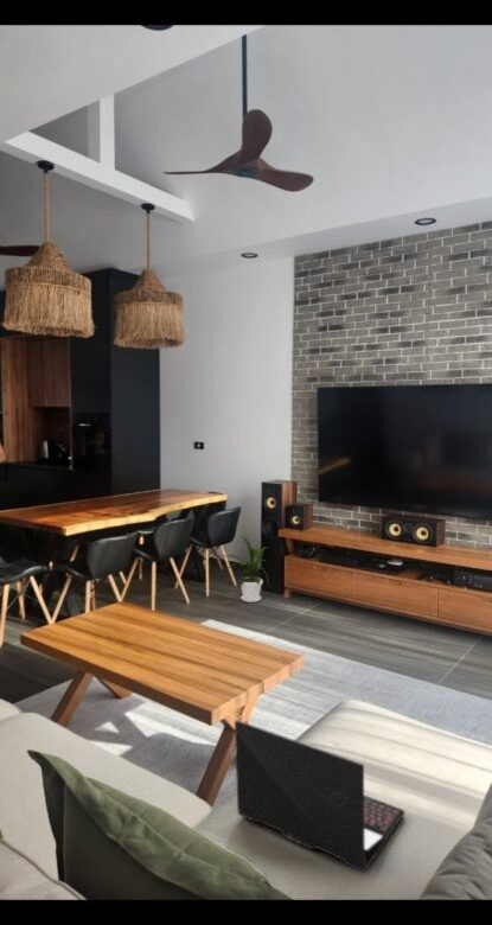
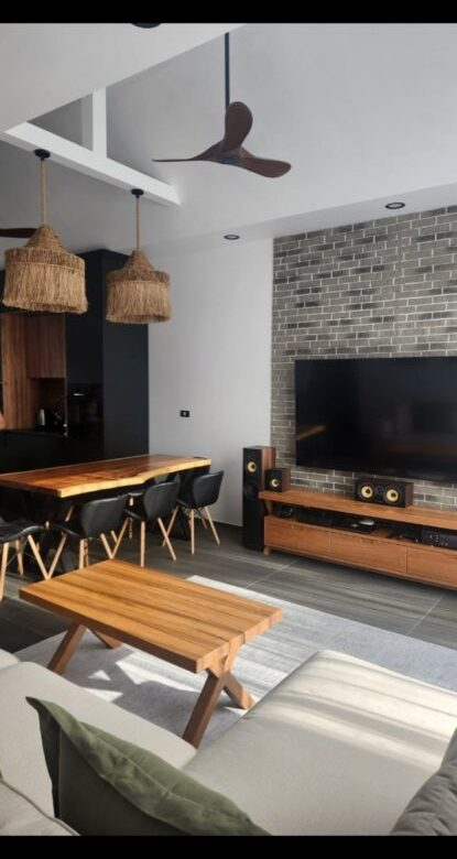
- house plant [216,535,270,604]
- laptop [234,719,405,874]
